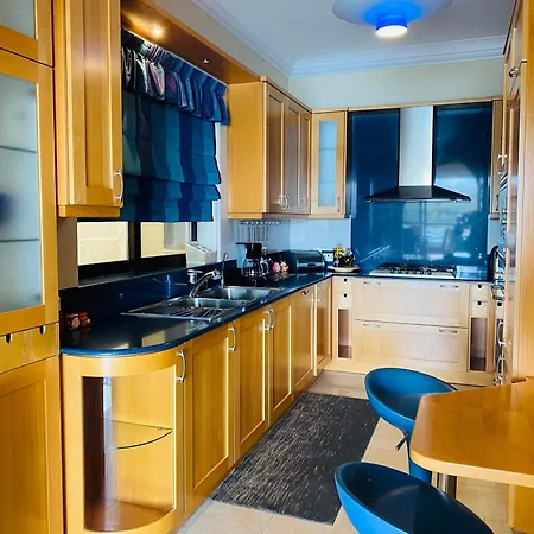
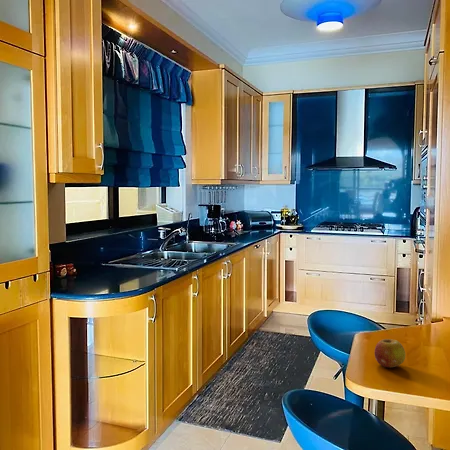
+ fruit [374,338,406,368]
